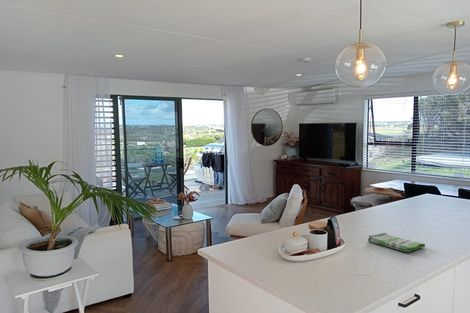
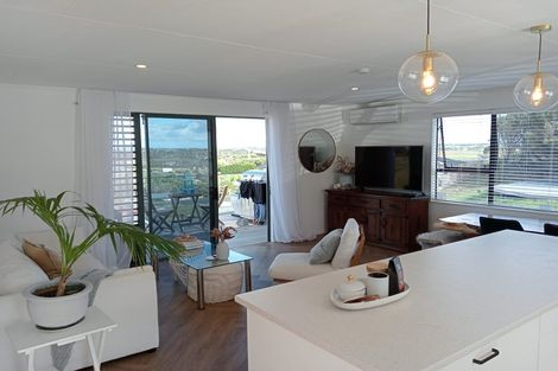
- dish towel [367,232,426,253]
